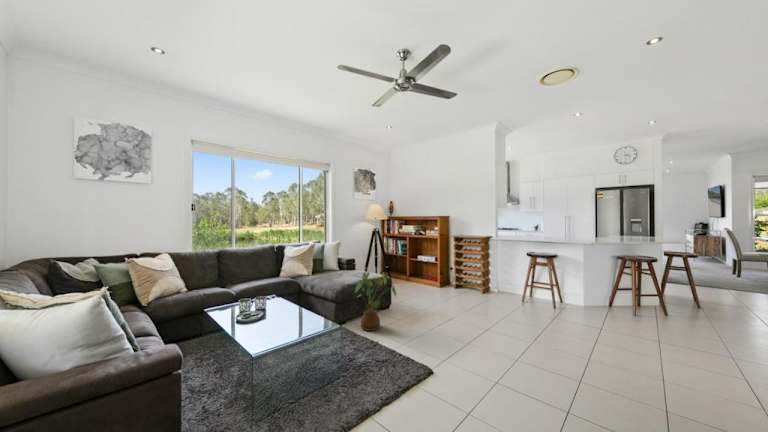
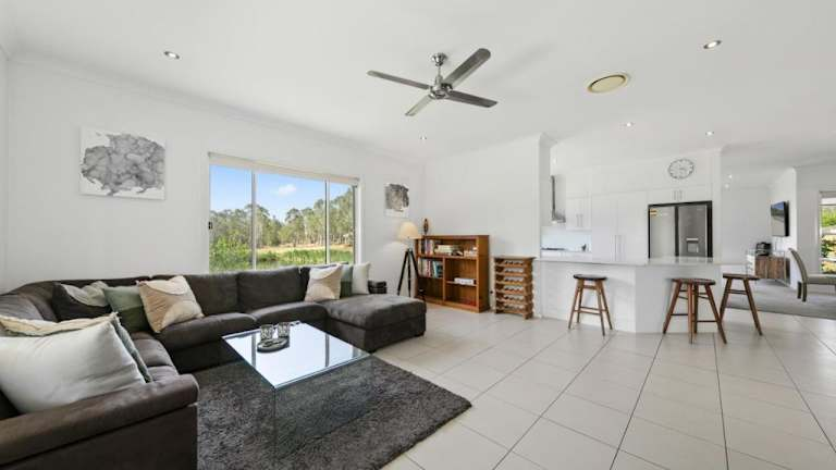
- house plant [354,271,397,332]
